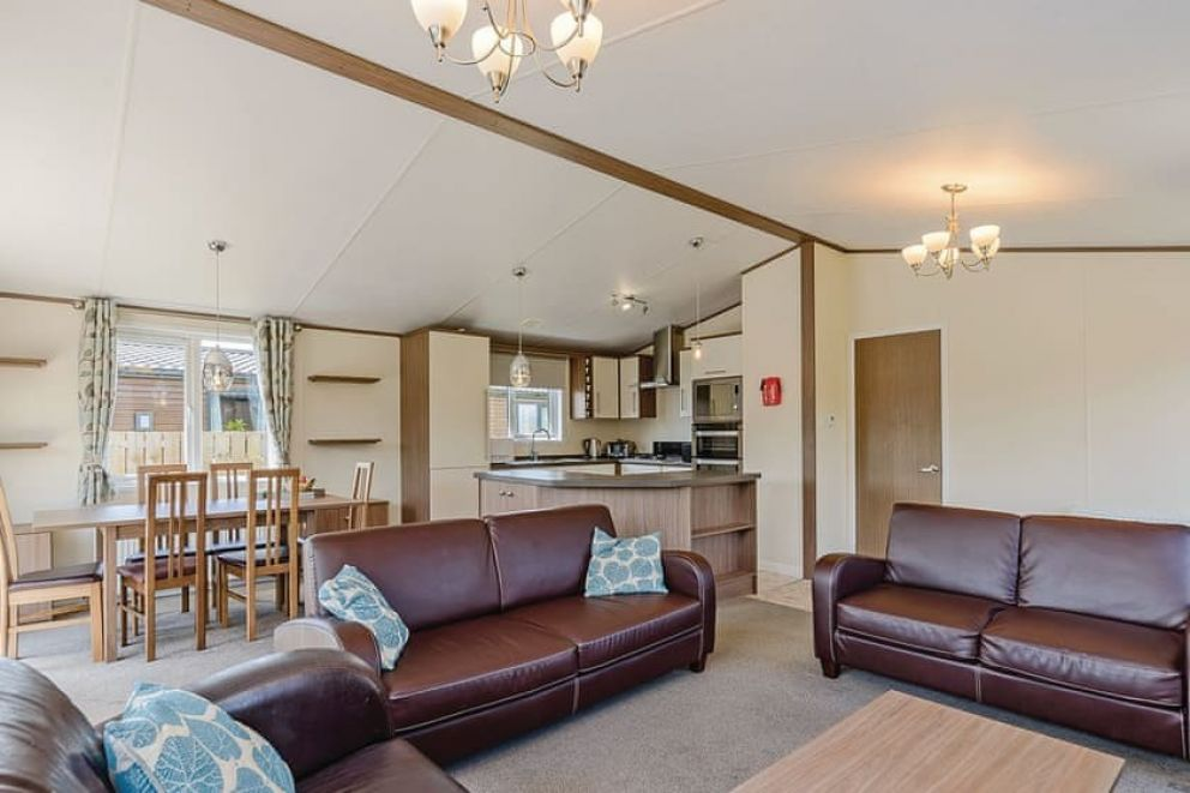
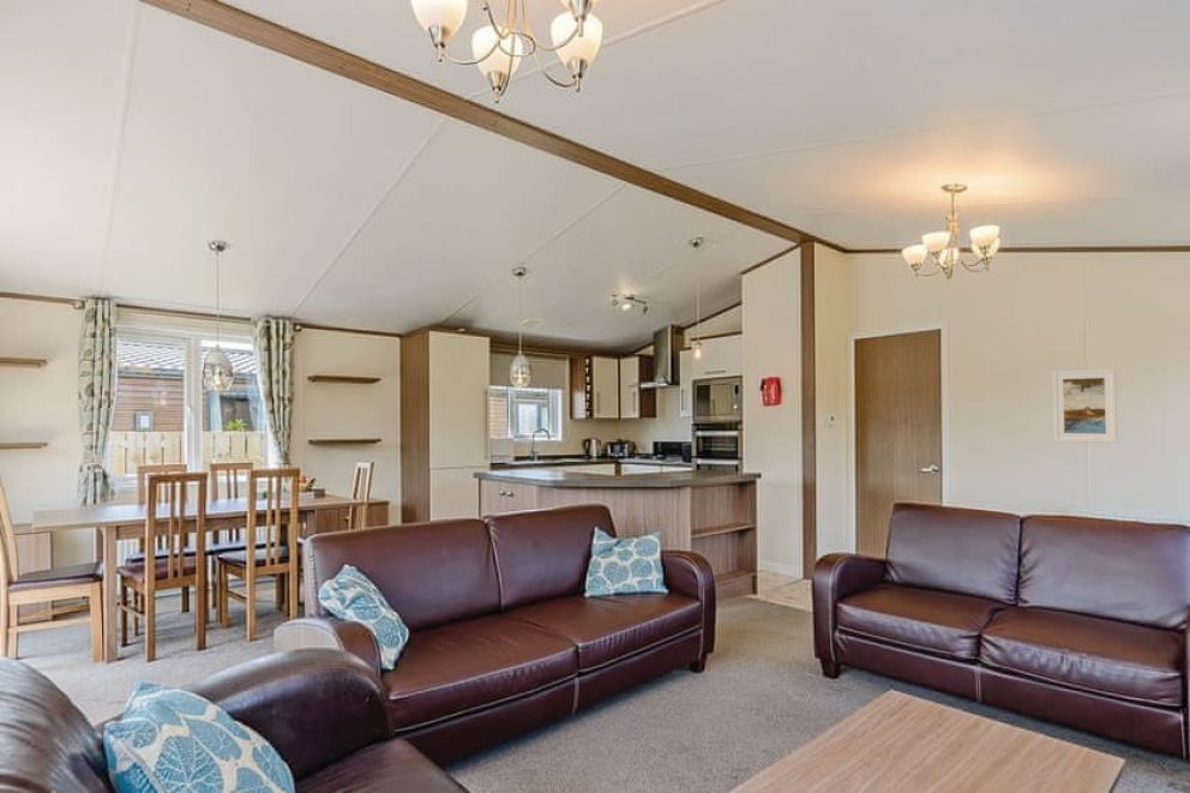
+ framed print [1052,367,1119,444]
